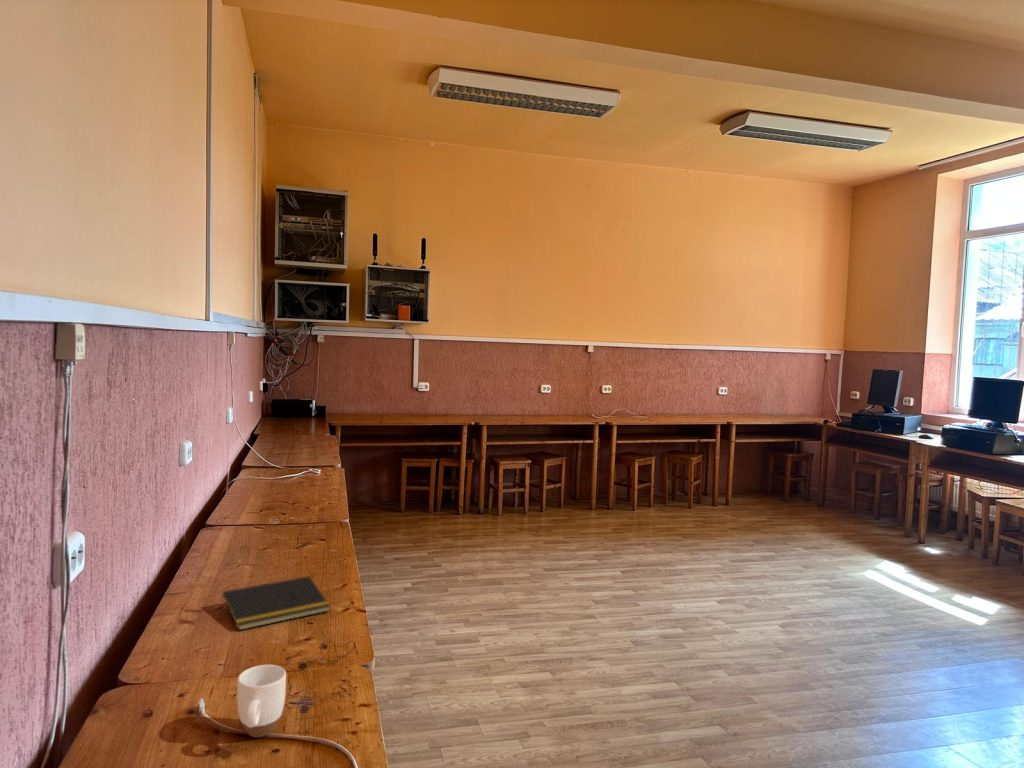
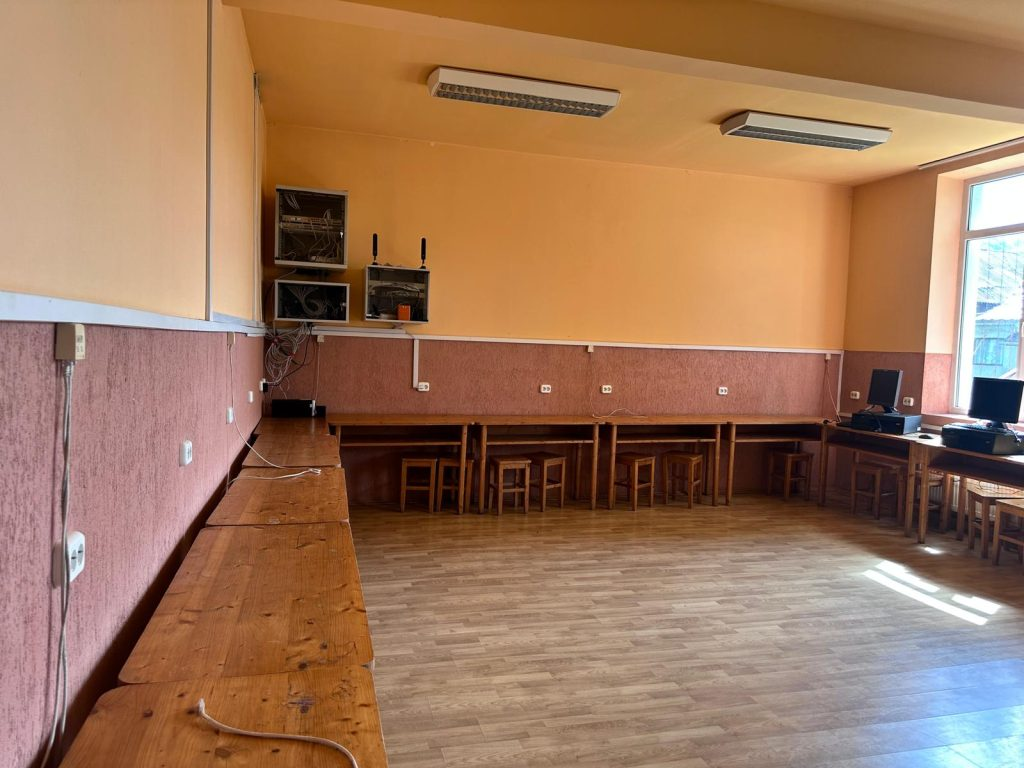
- mug [236,664,287,738]
- notepad [219,575,331,631]
